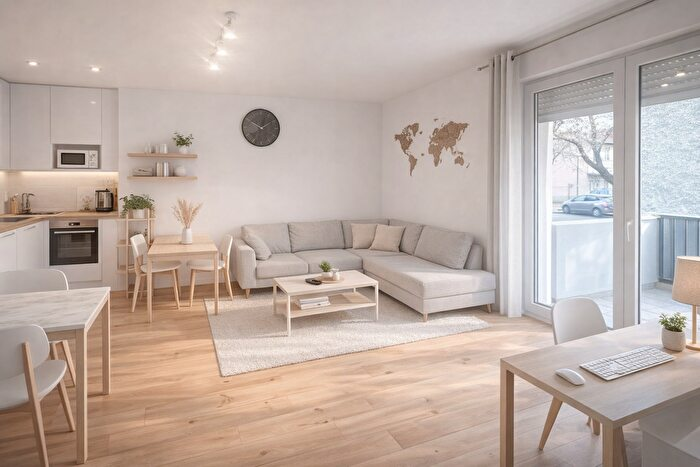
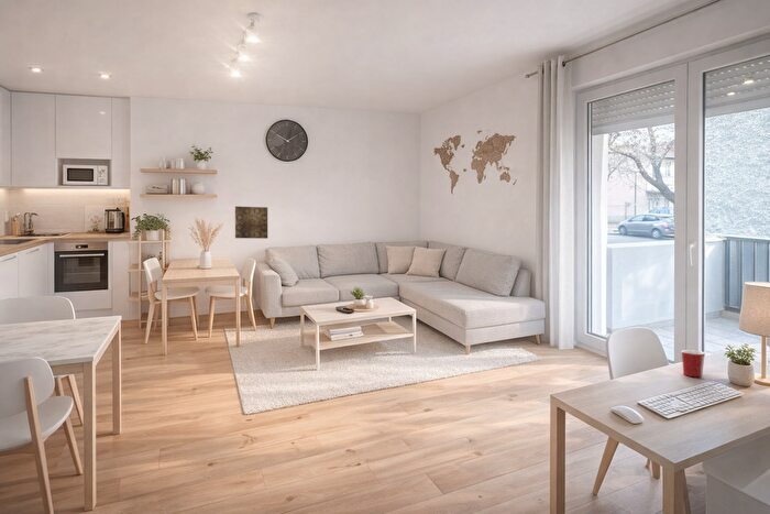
+ mug [681,349,706,378]
+ wall art [234,206,268,240]
